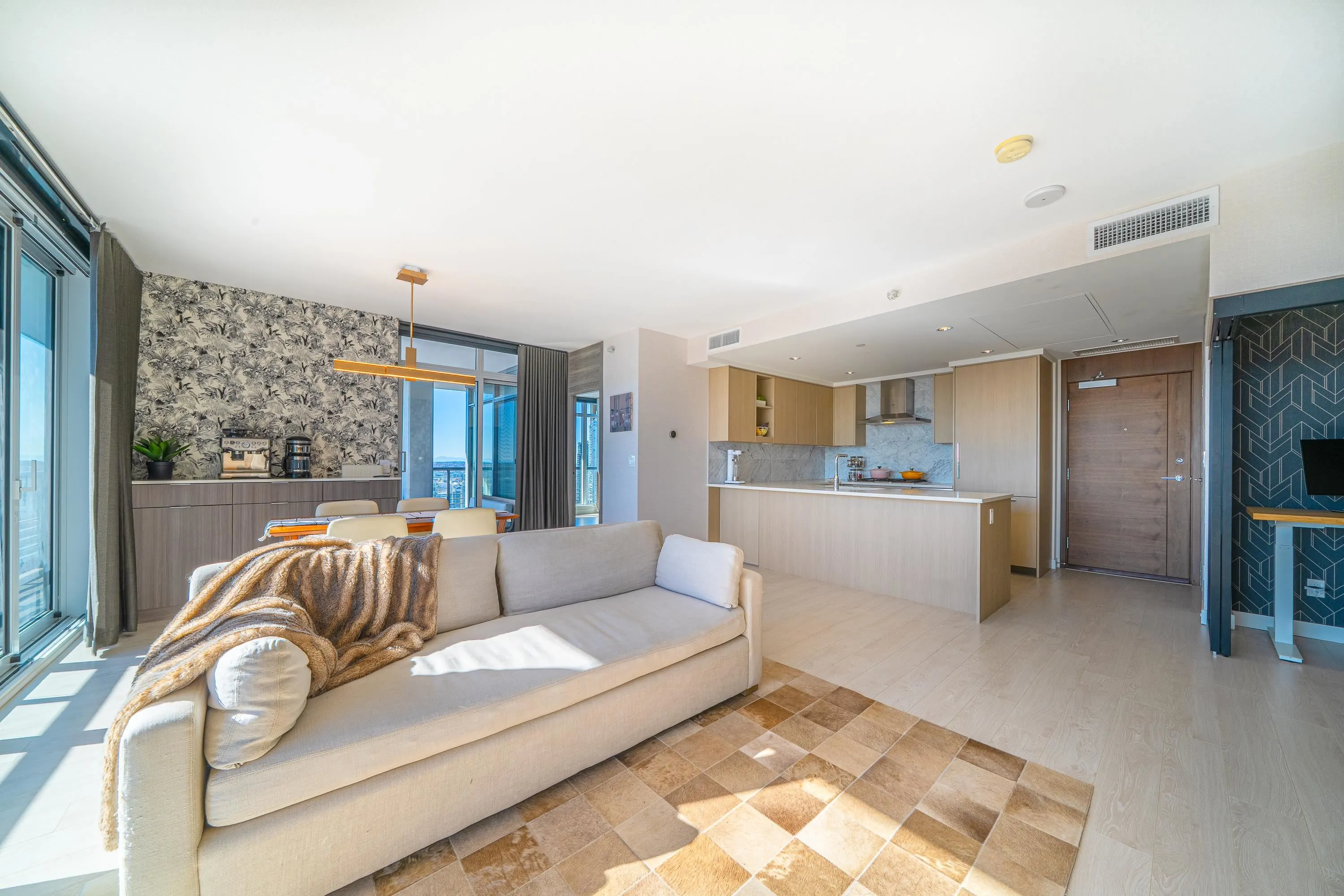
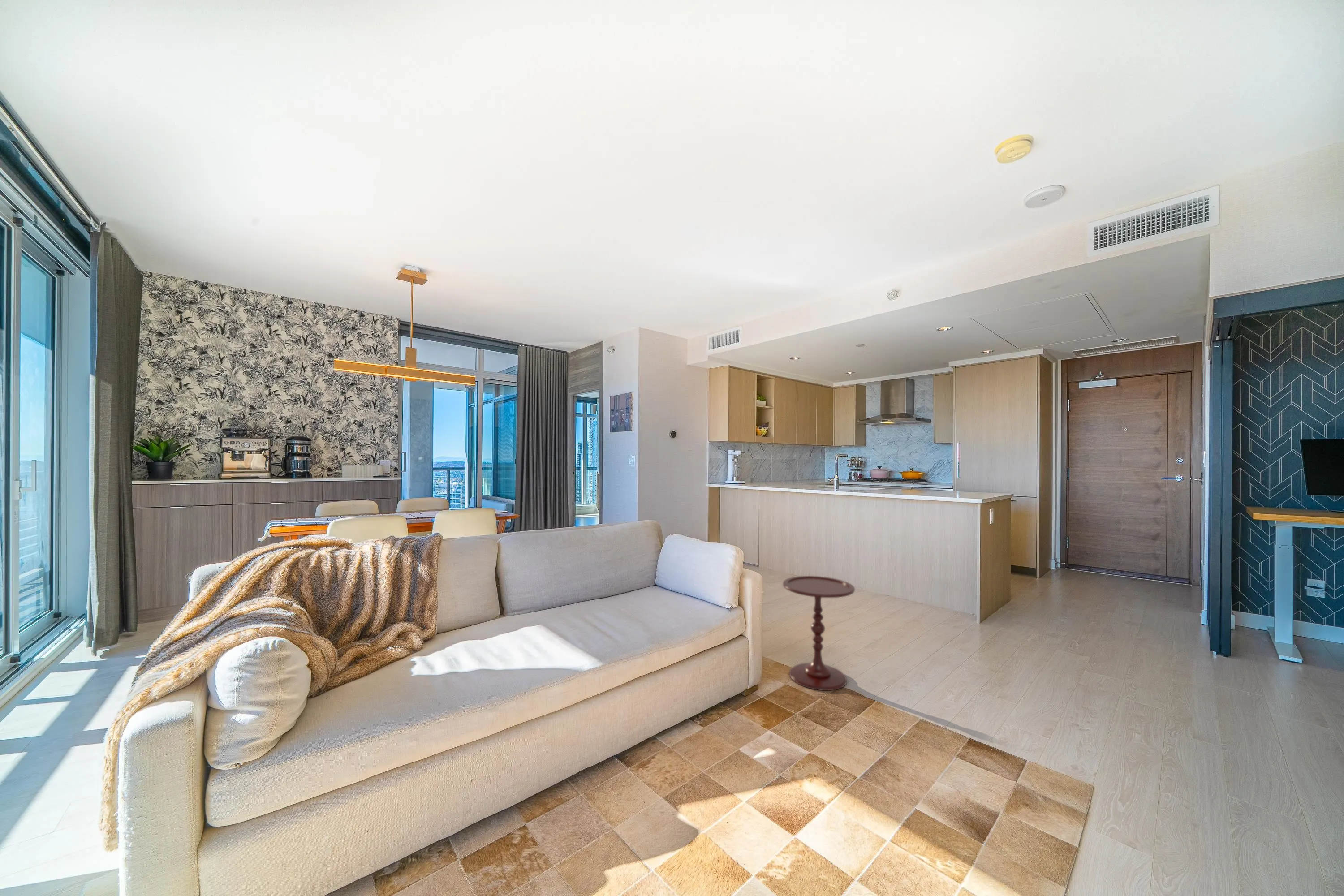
+ side table [782,575,855,691]
